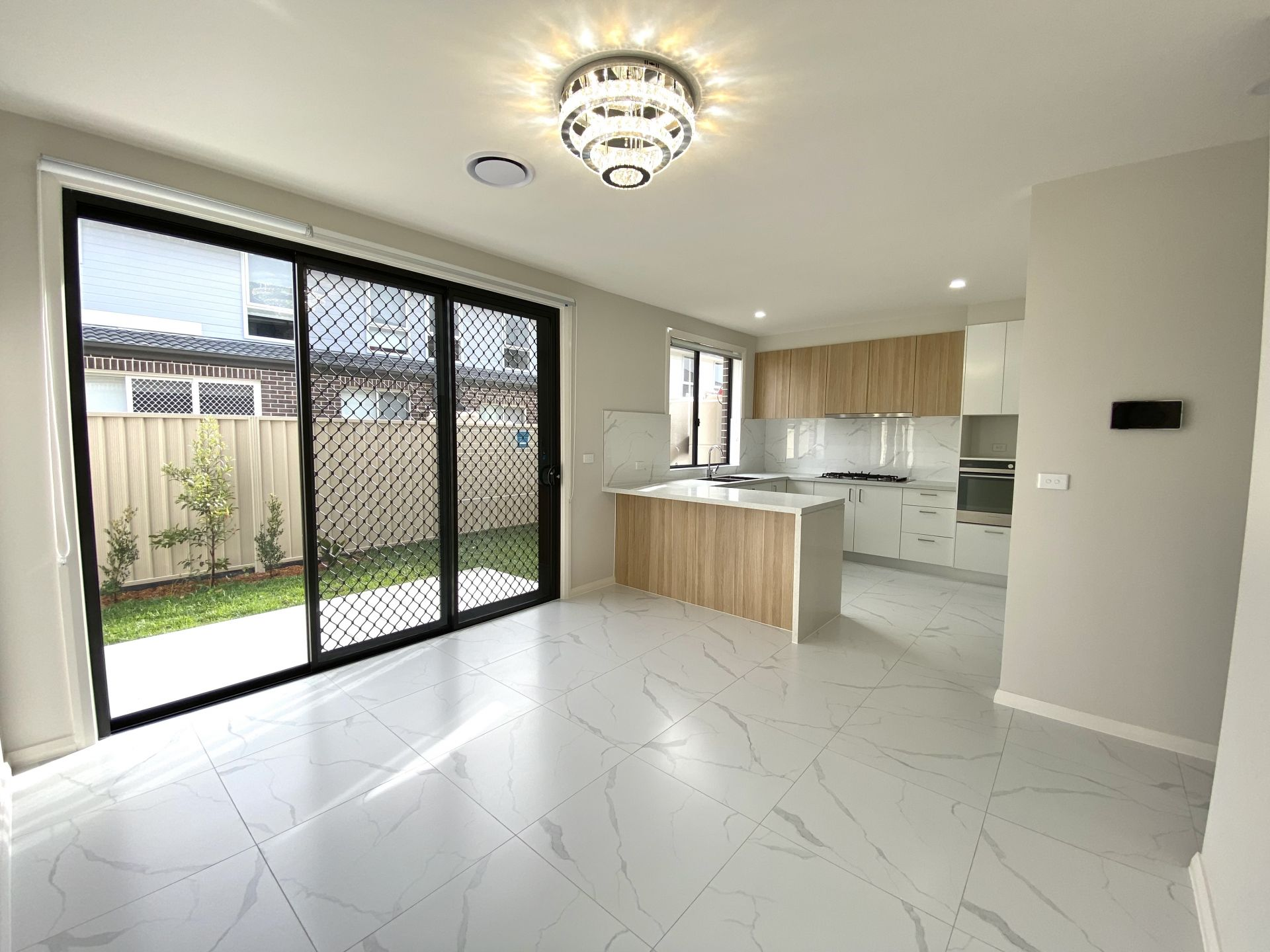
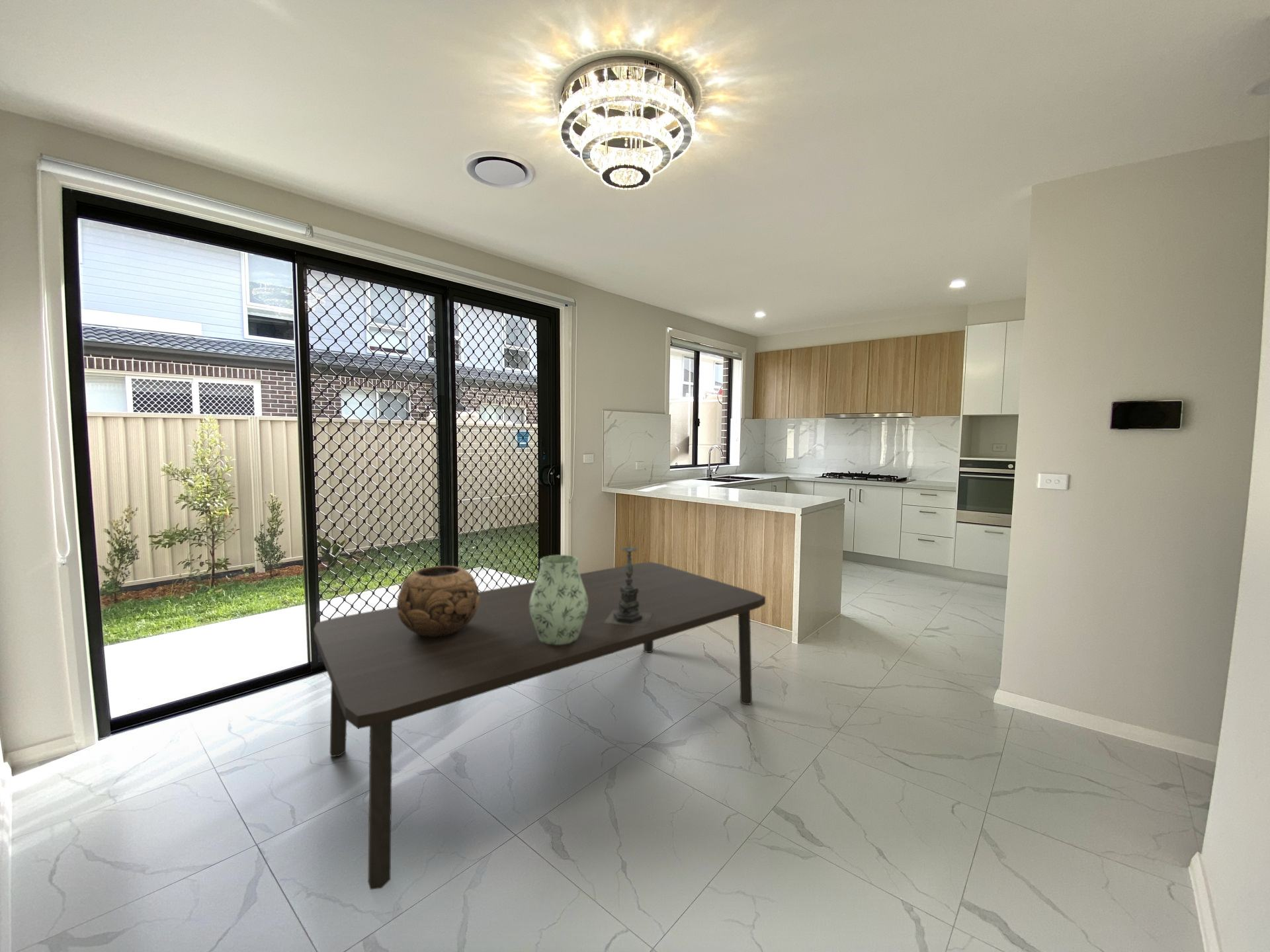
+ decorative bowl [396,565,480,637]
+ candle holder [604,536,652,627]
+ vase [529,554,588,645]
+ dining table [313,561,766,891]
